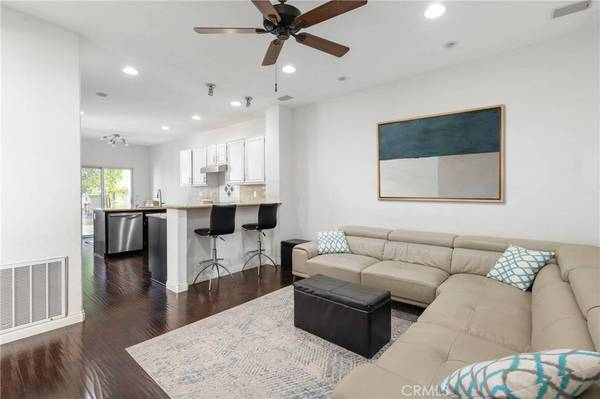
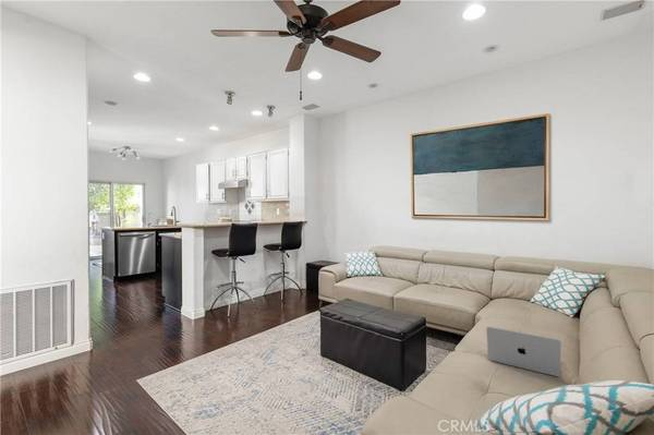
+ laptop [485,326,562,377]
